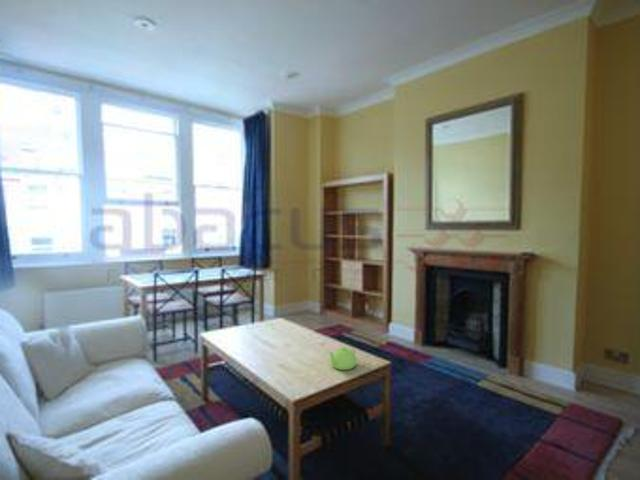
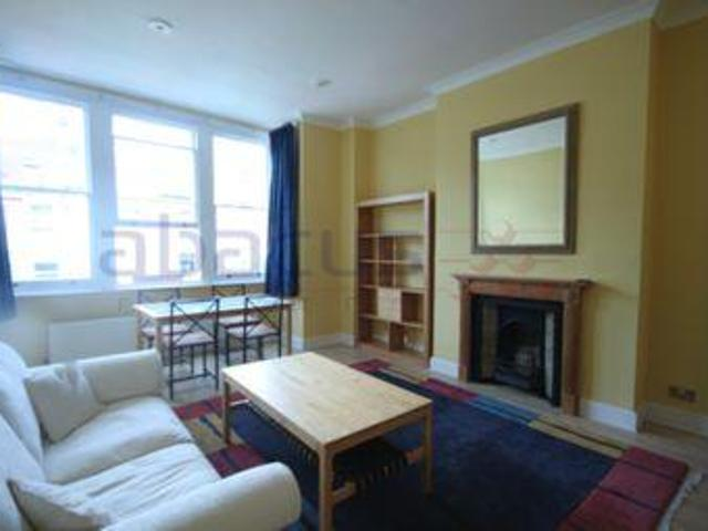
- teapot [328,346,357,371]
